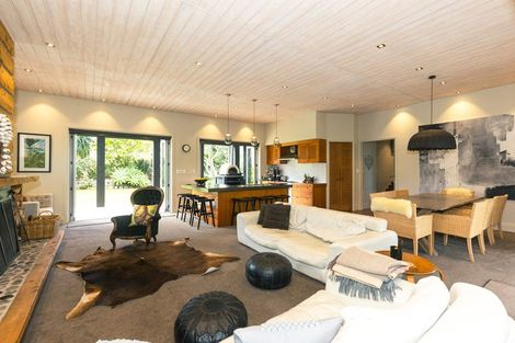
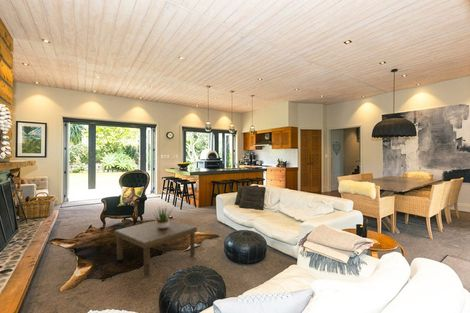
+ potted plant [150,206,175,229]
+ coffee table [113,219,198,277]
